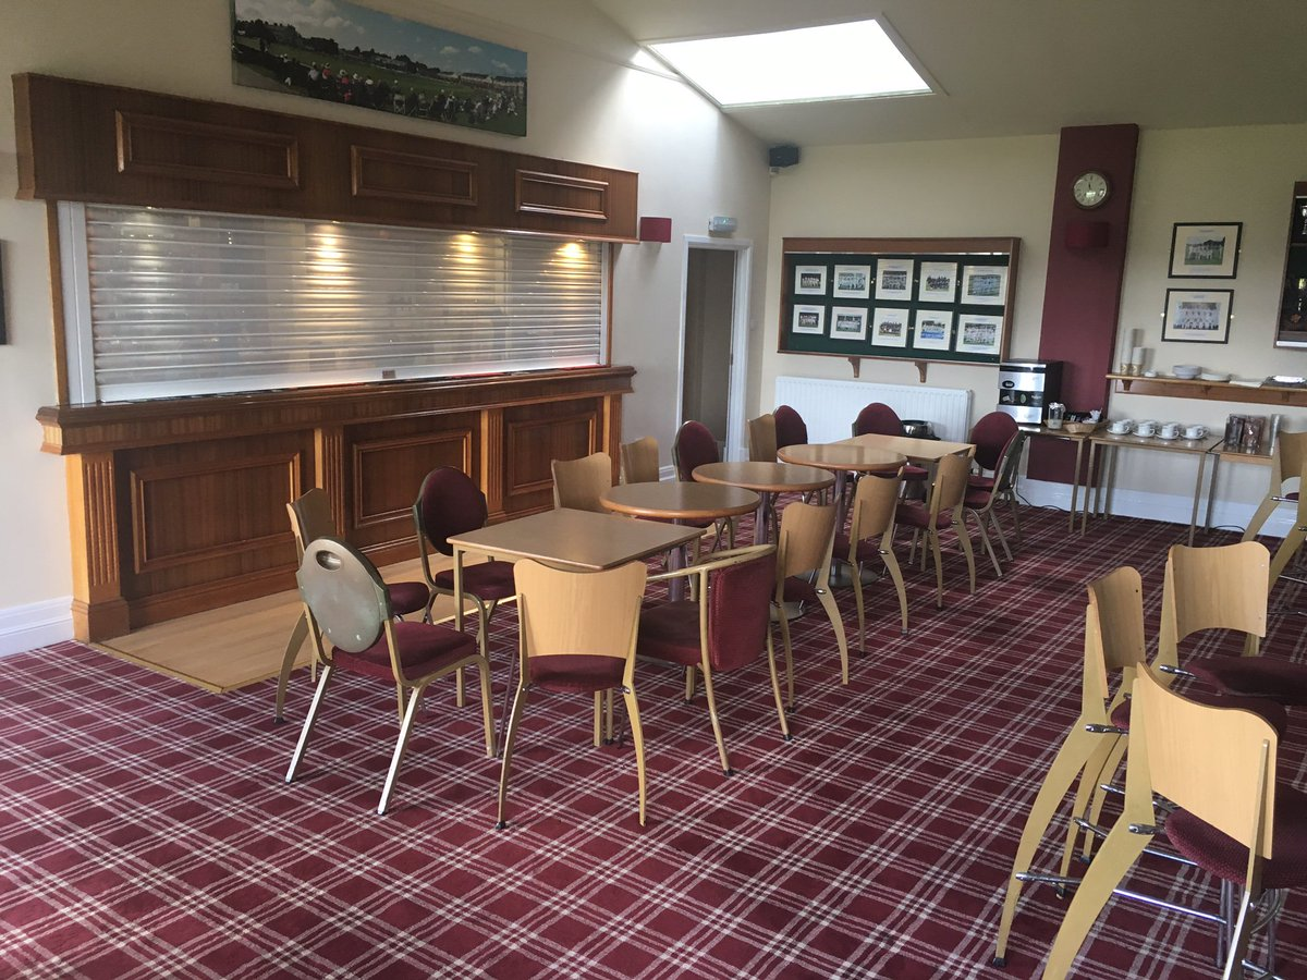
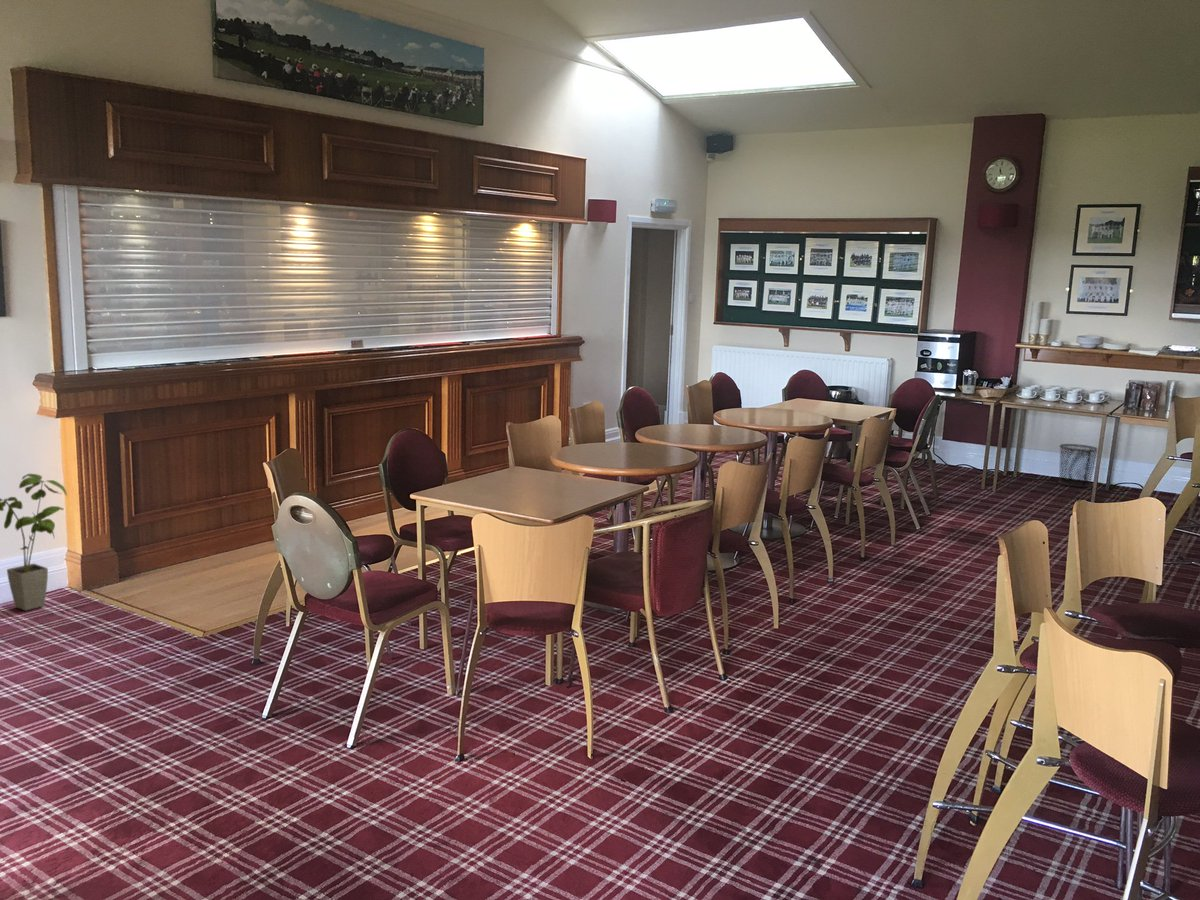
+ house plant [0,473,69,612]
+ waste bin [1057,443,1098,488]
